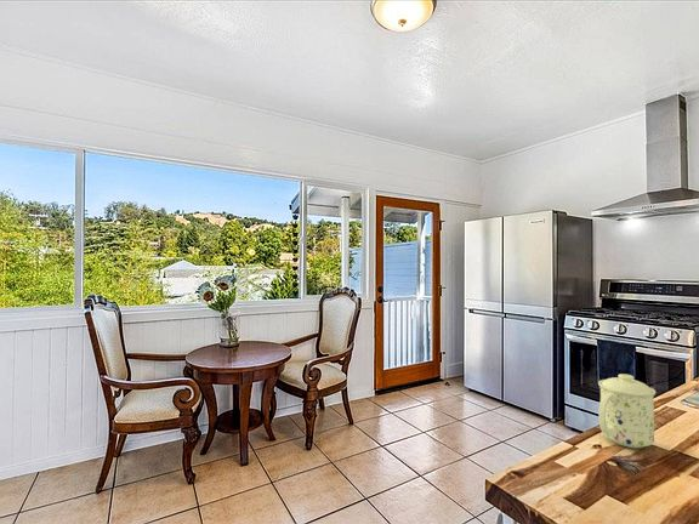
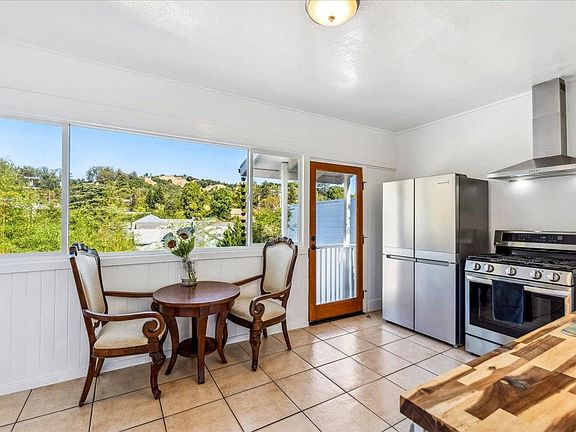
- mug [597,372,657,449]
